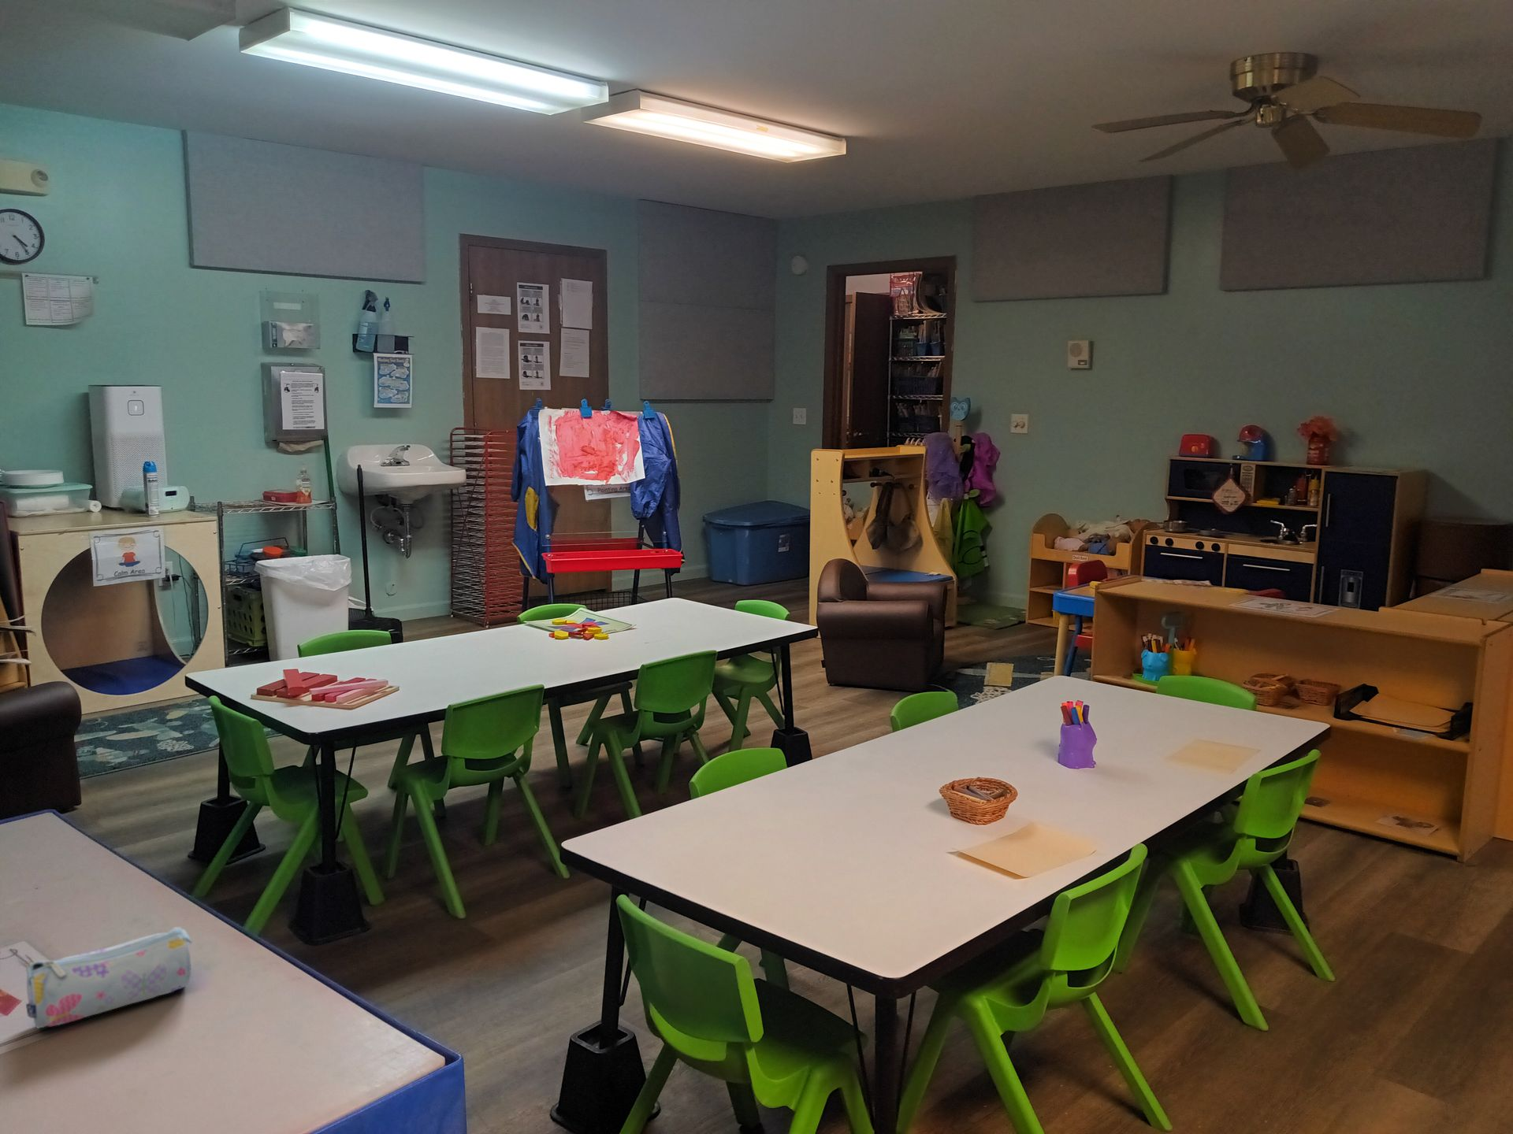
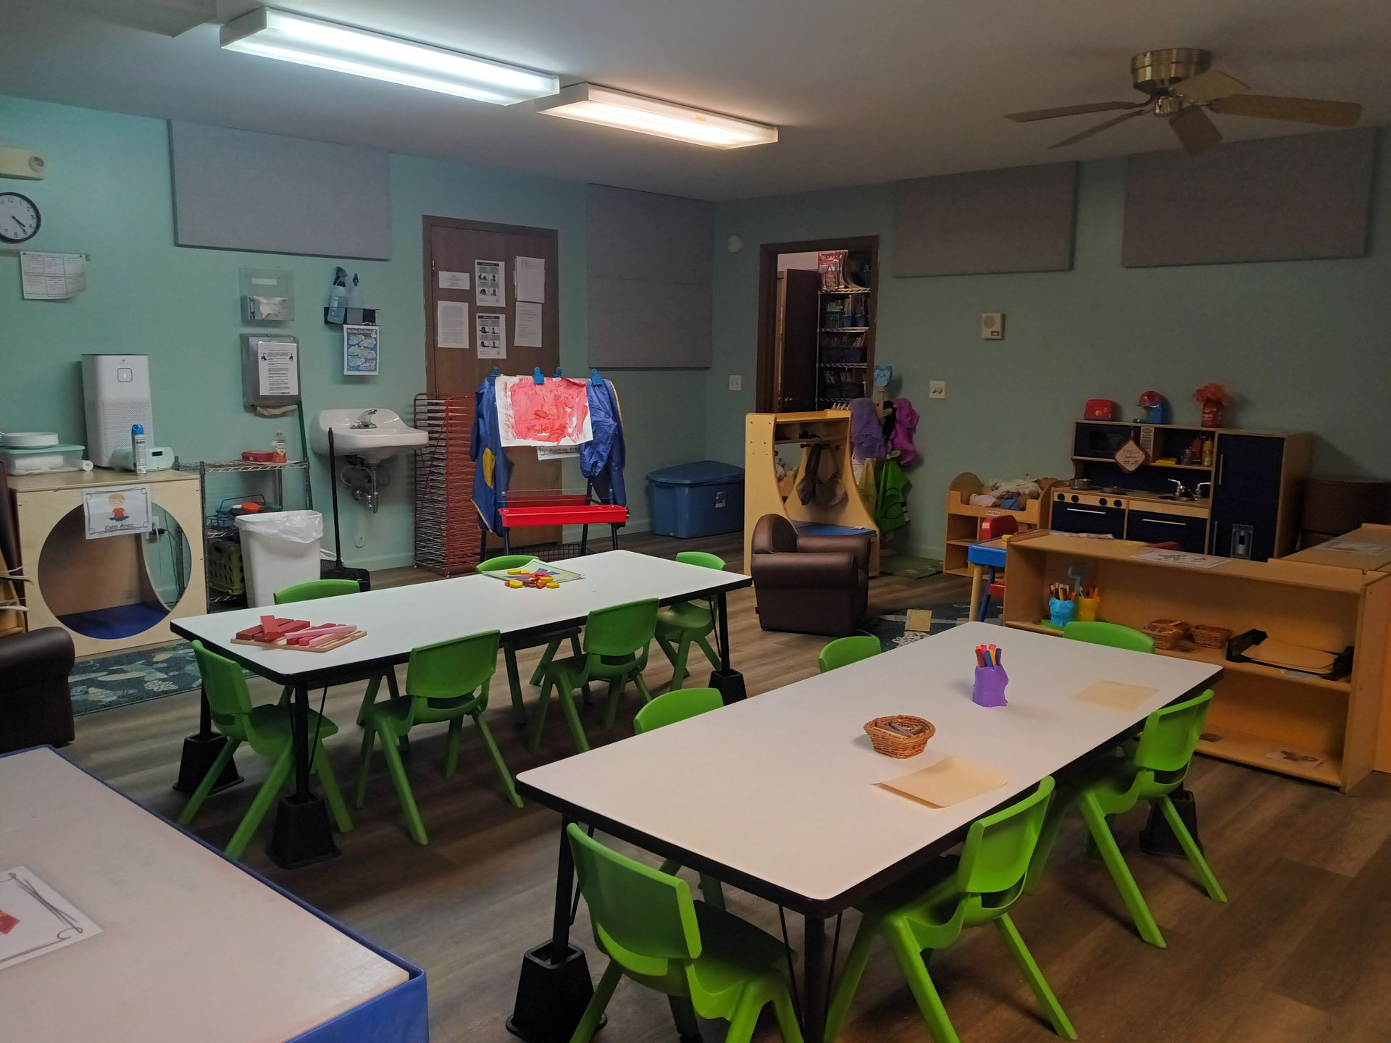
- pencil case [25,926,193,1029]
